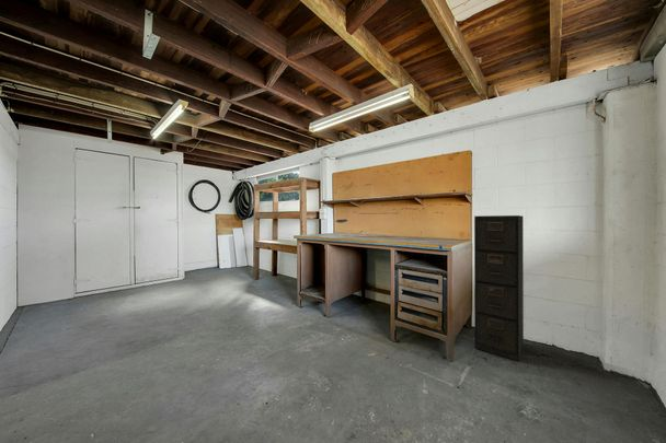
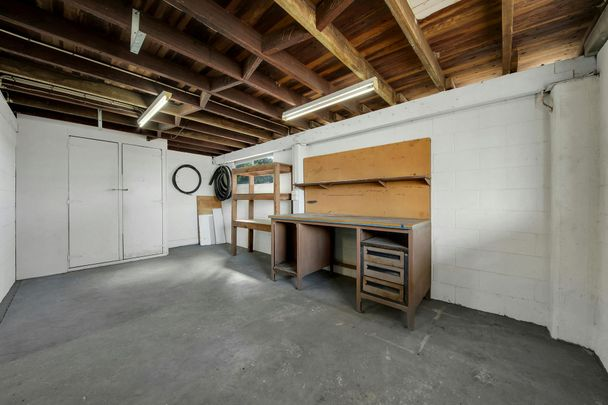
- filing cabinet [473,214,525,362]
